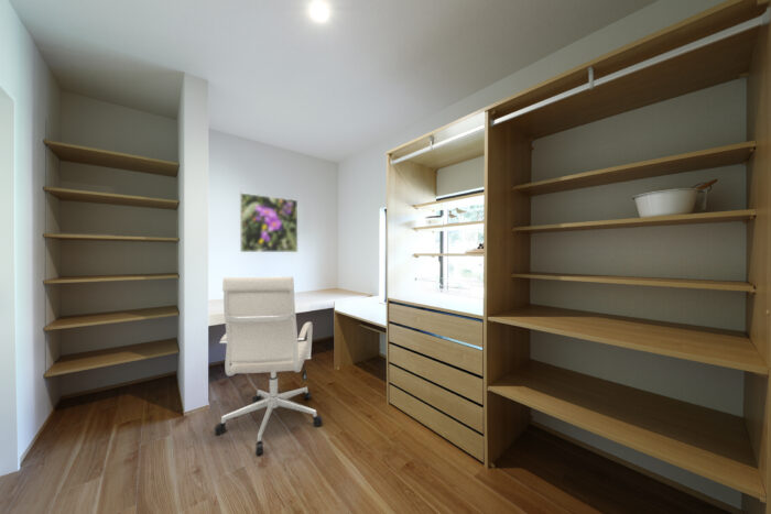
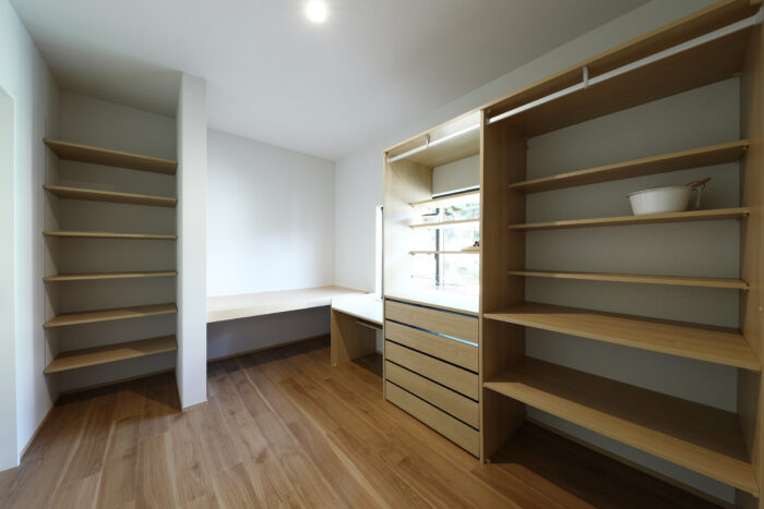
- chair [213,275,324,456]
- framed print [239,192,298,253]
